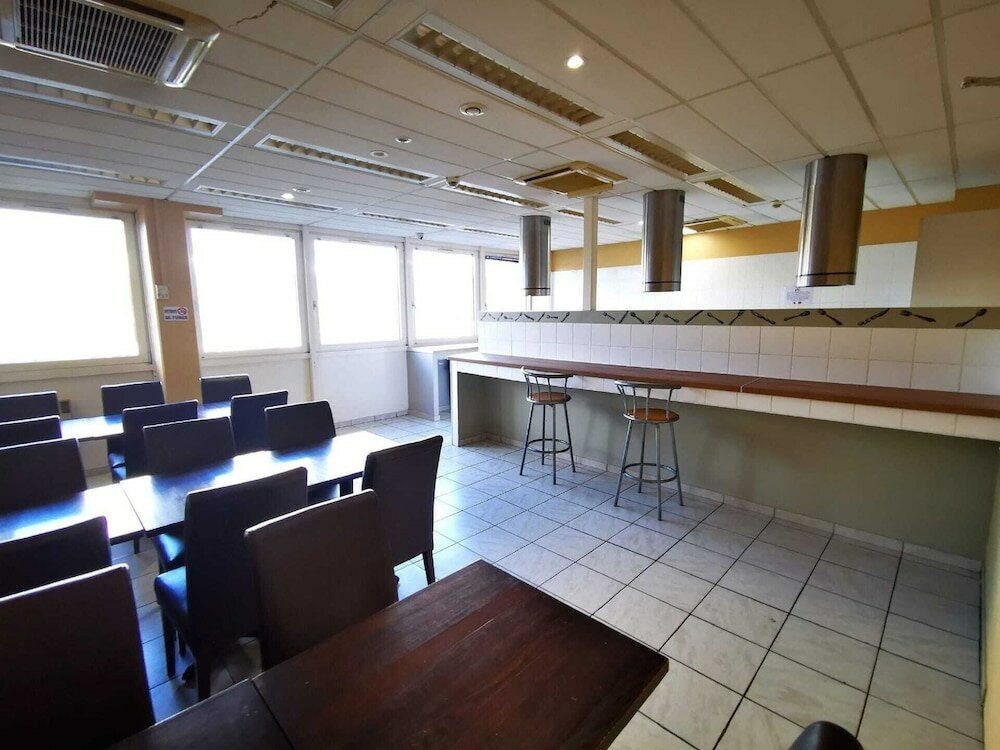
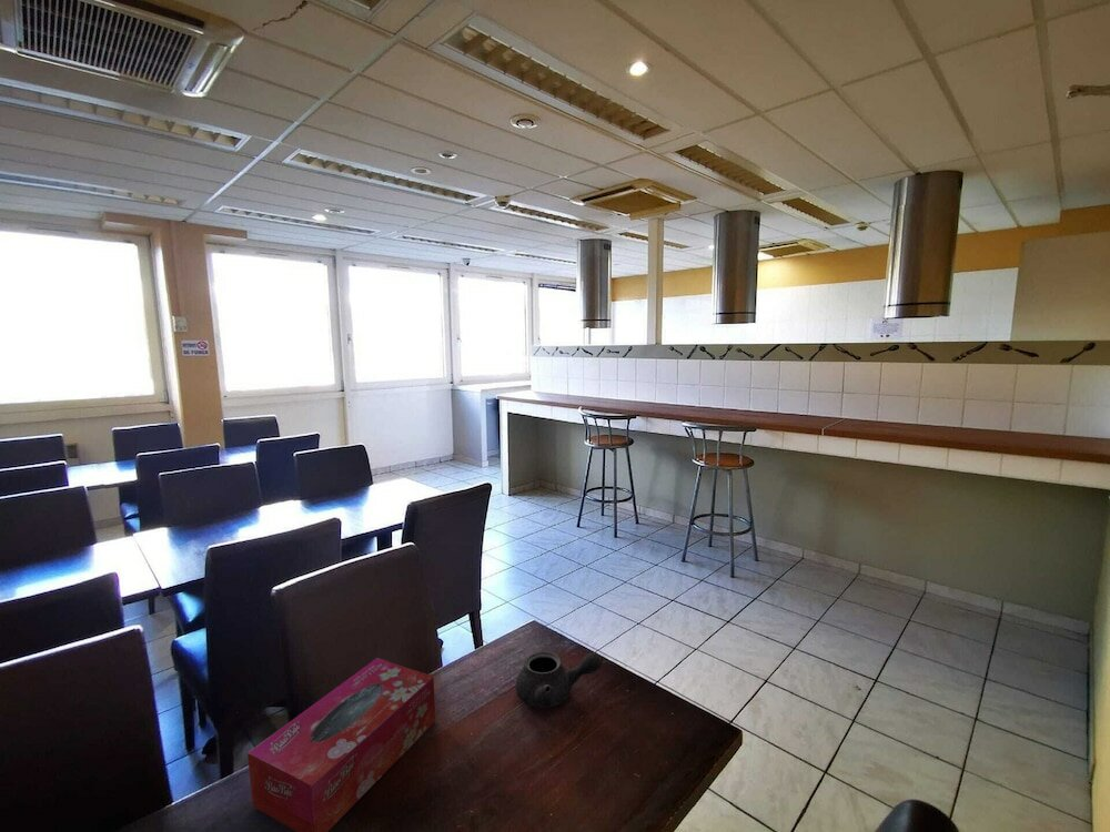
+ tissue box [246,657,436,832]
+ teapot [515,650,603,709]
